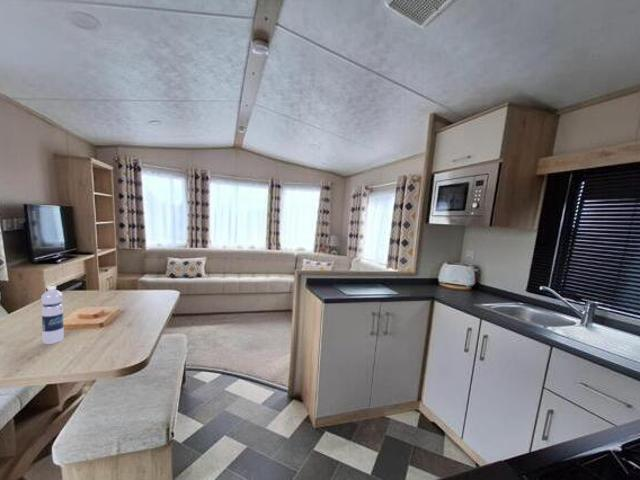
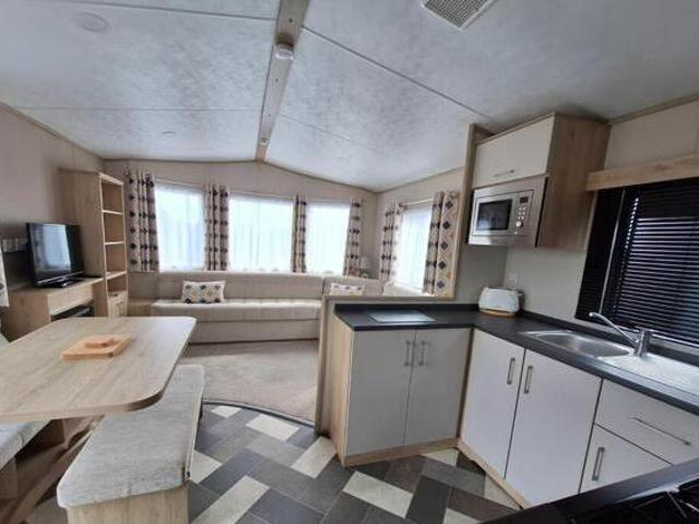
- water bottle [40,285,65,345]
